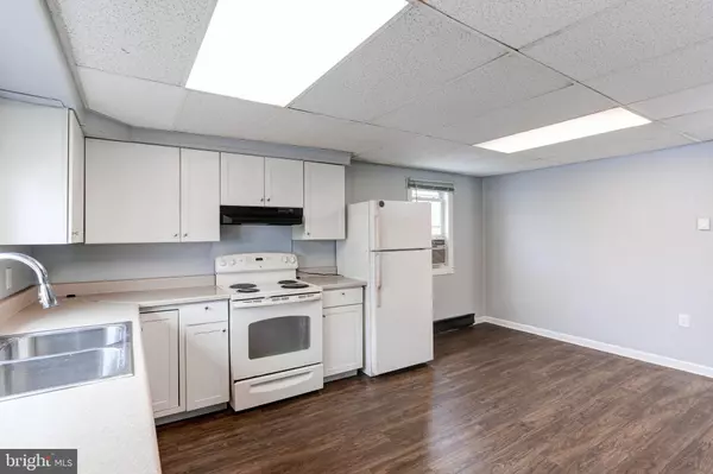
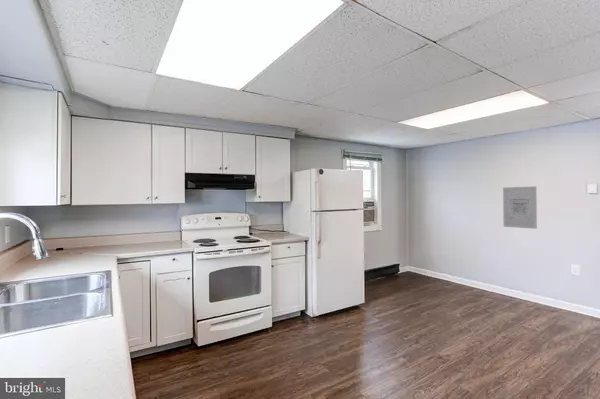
+ wall art [502,185,538,230]
